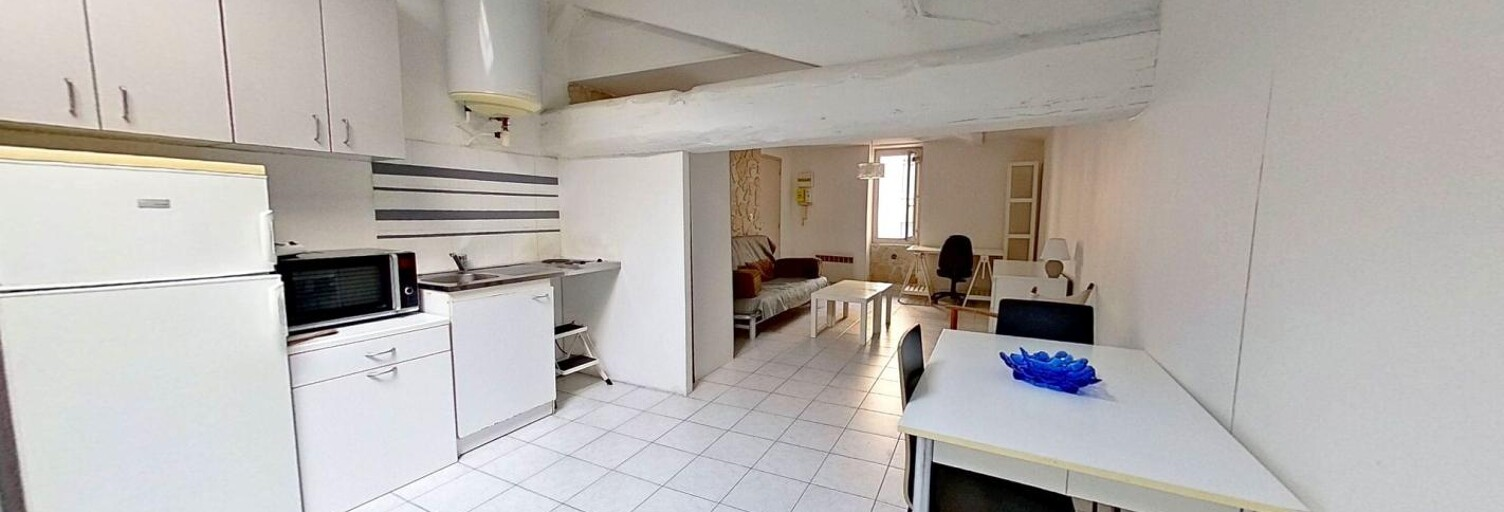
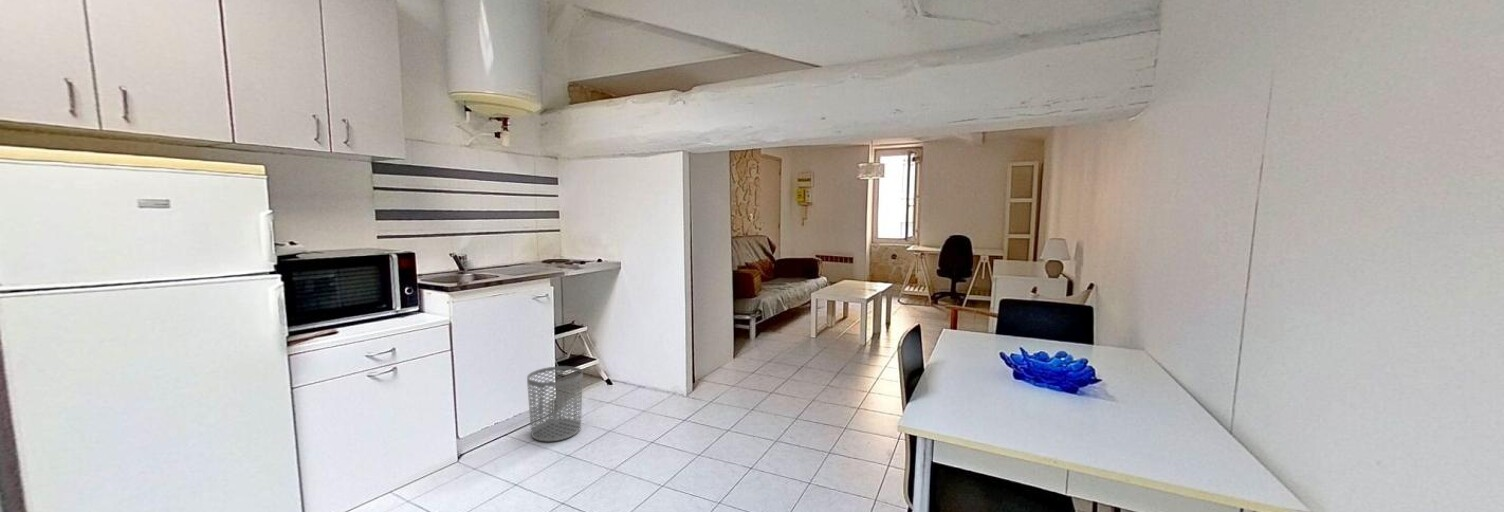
+ waste bin [526,365,584,442]
